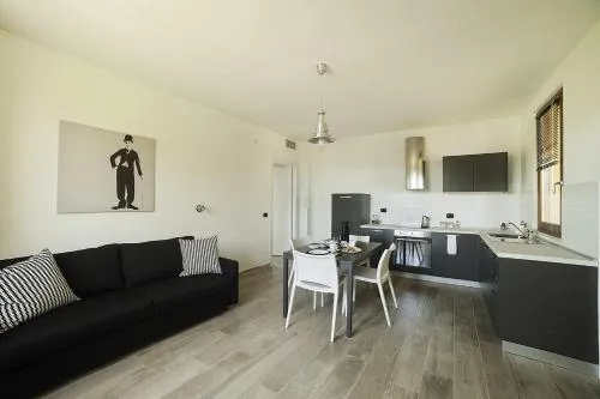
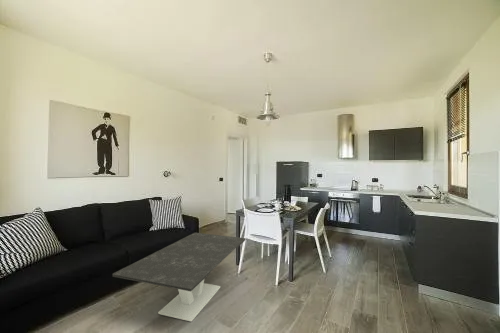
+ coffee table [111,232,247,323]
